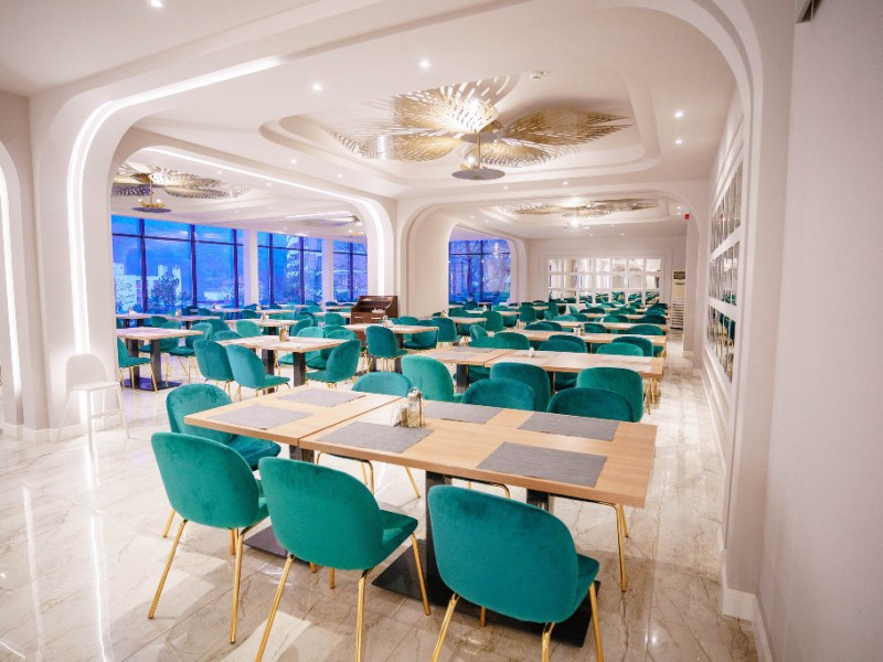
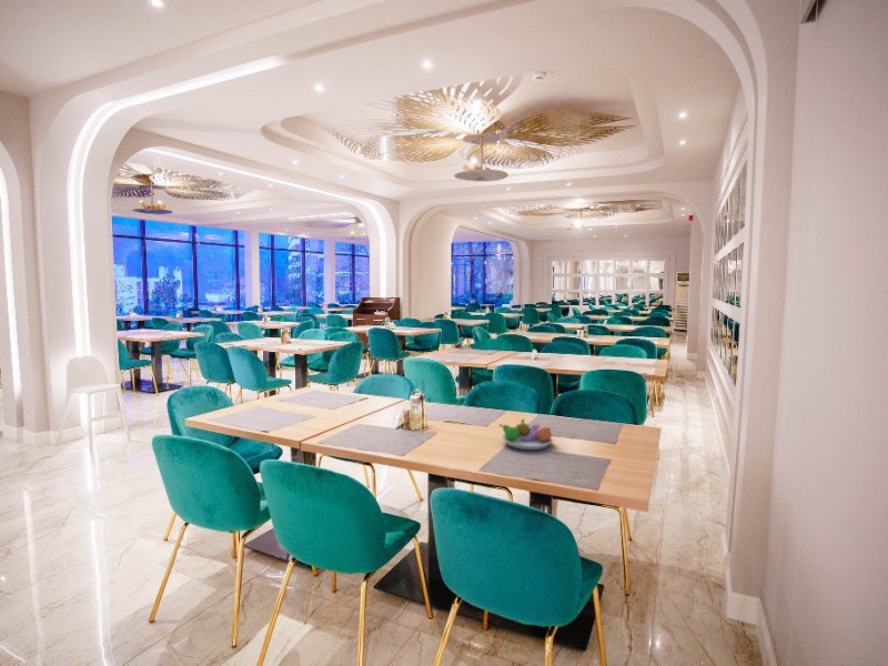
+ fruit bowl [498,417,554,451]
